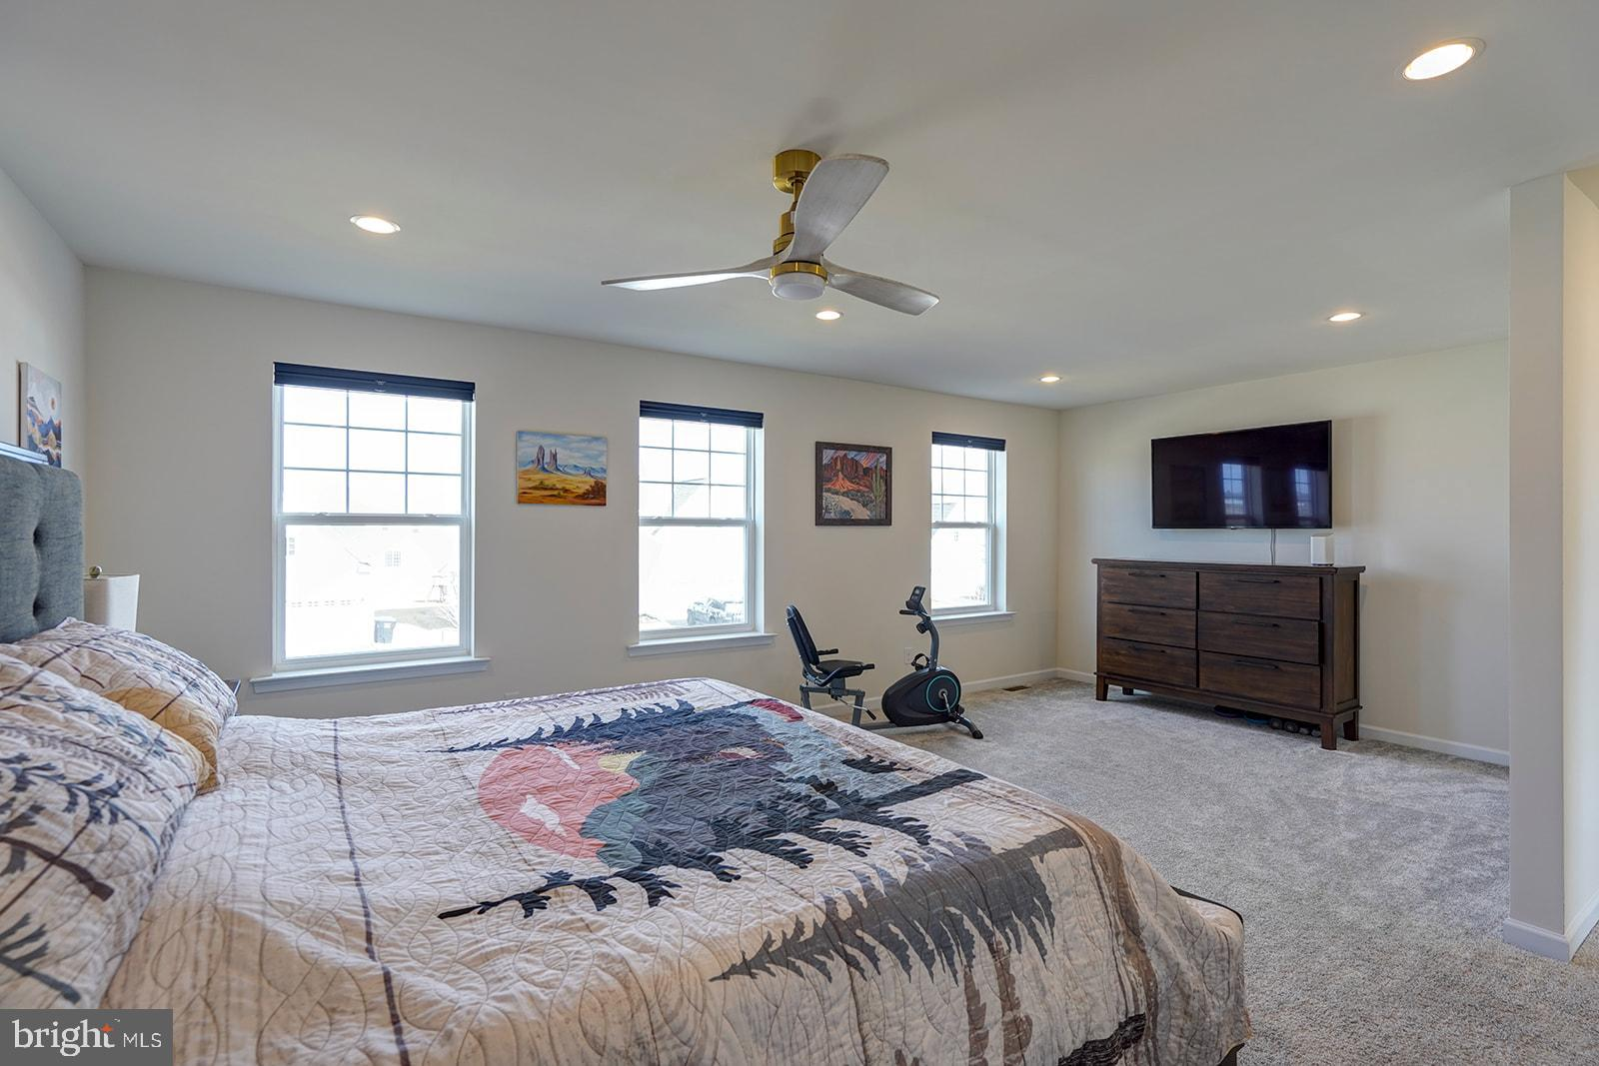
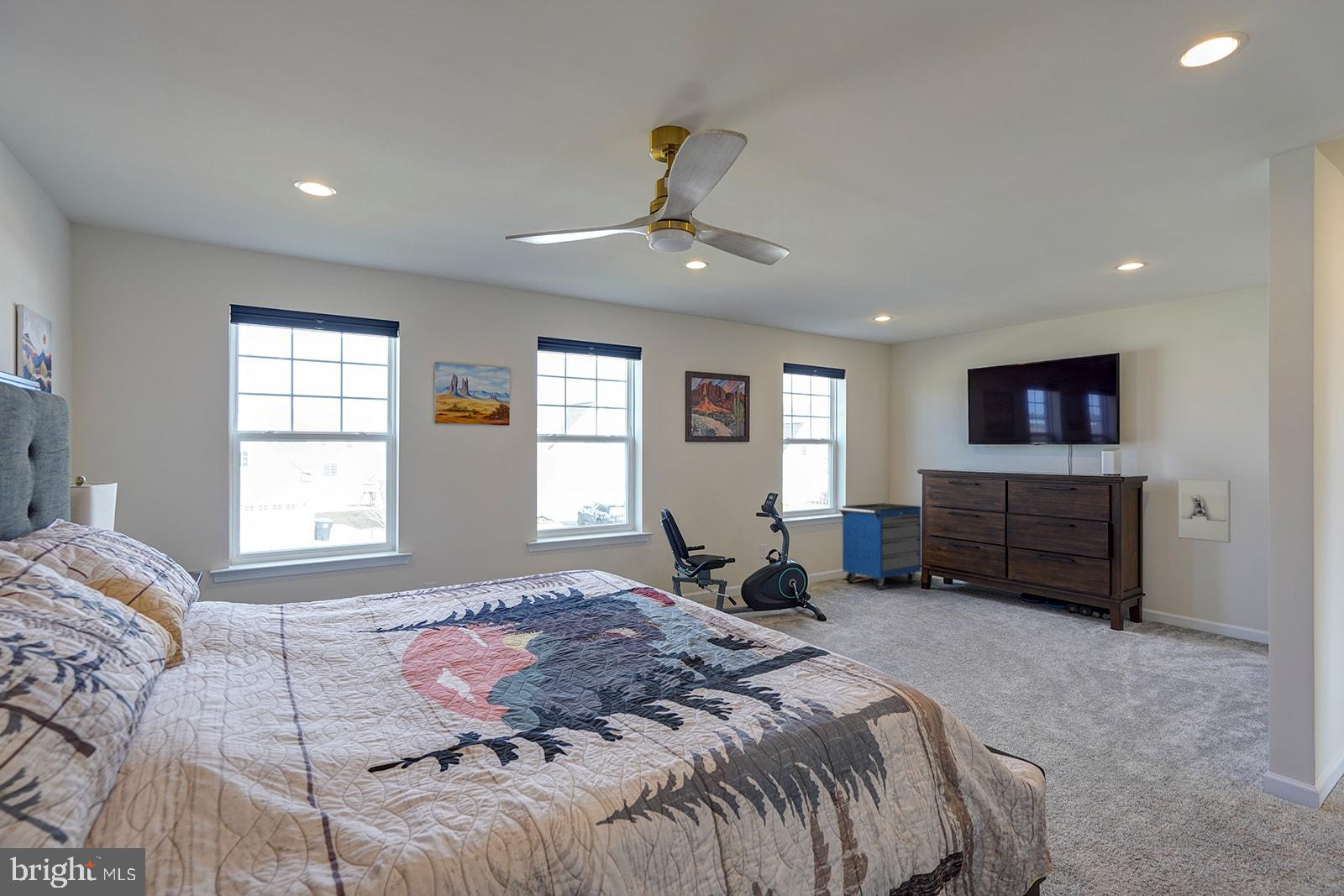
+ storage cabinet [837,502,922,590]
+ wall sculpture [1178,478,1231,543]
